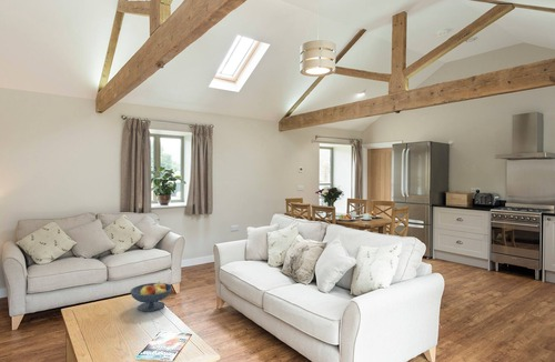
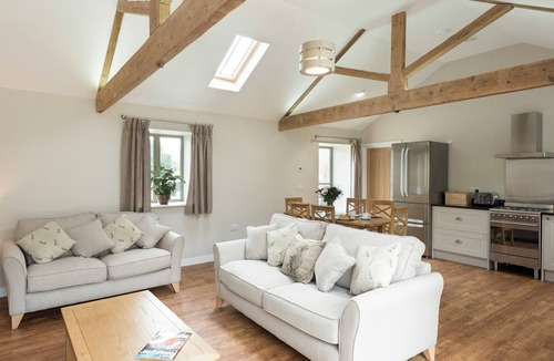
- fruit bowl [130,281,173,313]
